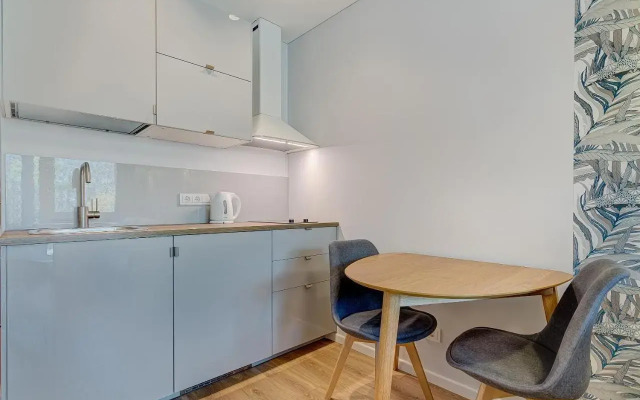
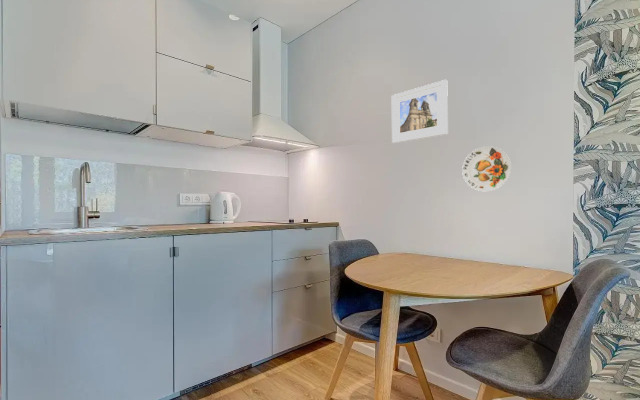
+ decorative plate [461,145,512,192]
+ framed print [391,79,449,144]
